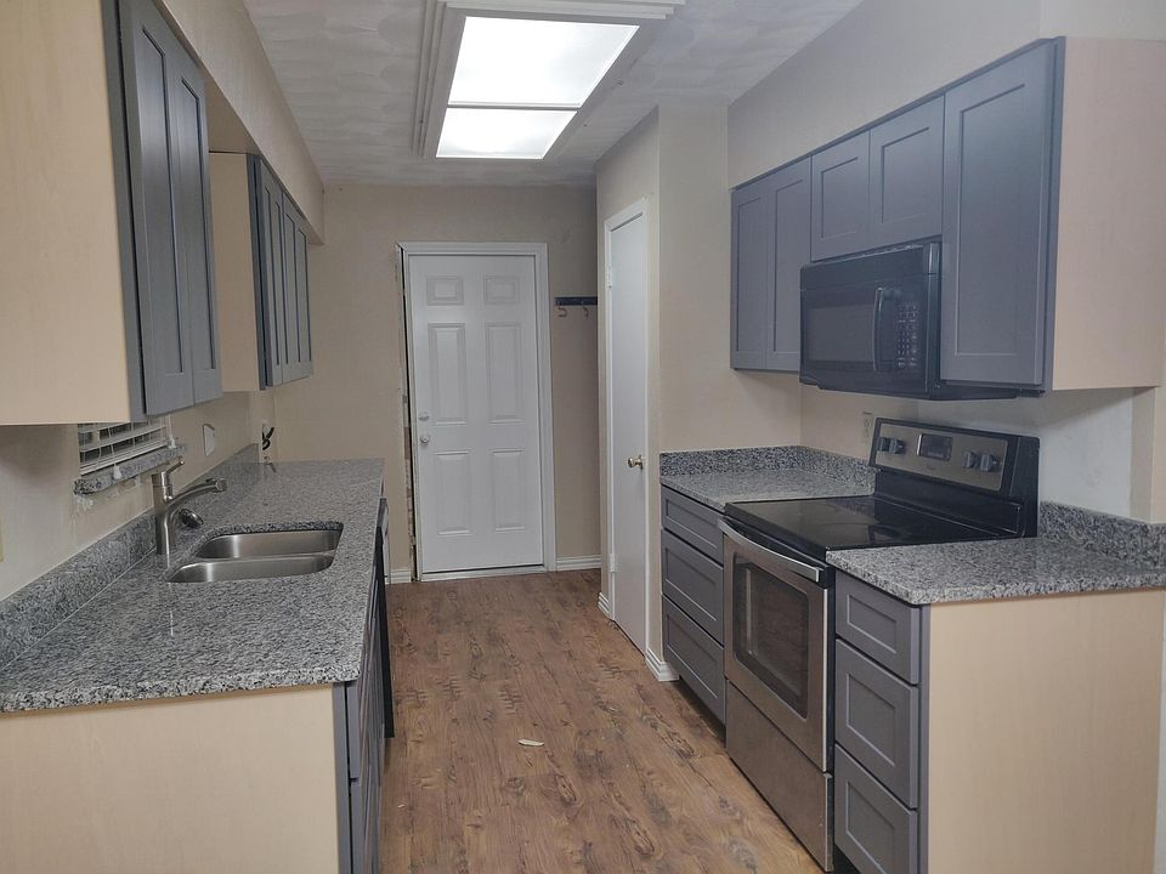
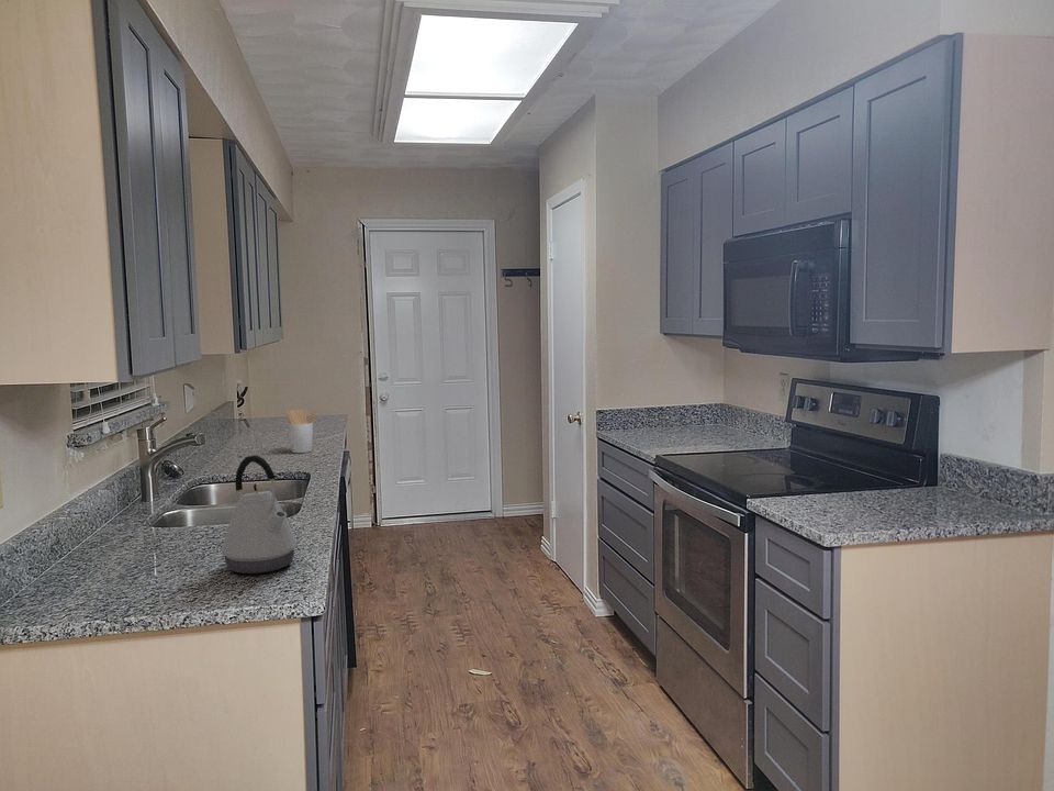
+ utensil holder [285,408,317,454]
+ kettle [221,455,298,575]
